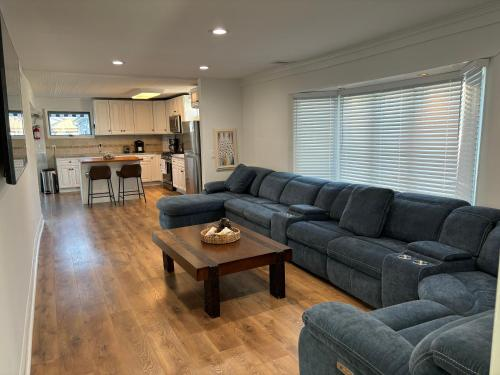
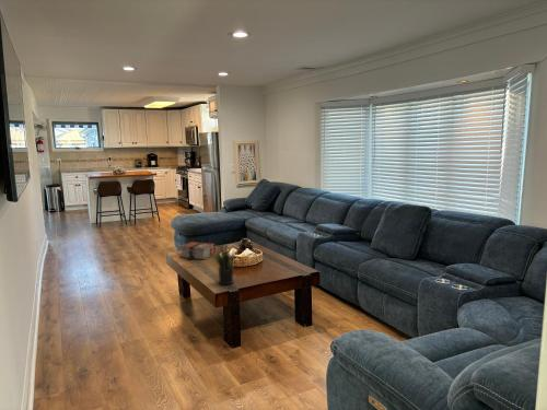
+ potted plant [211,244,235,285]
+ bible [178,241,217,261]
